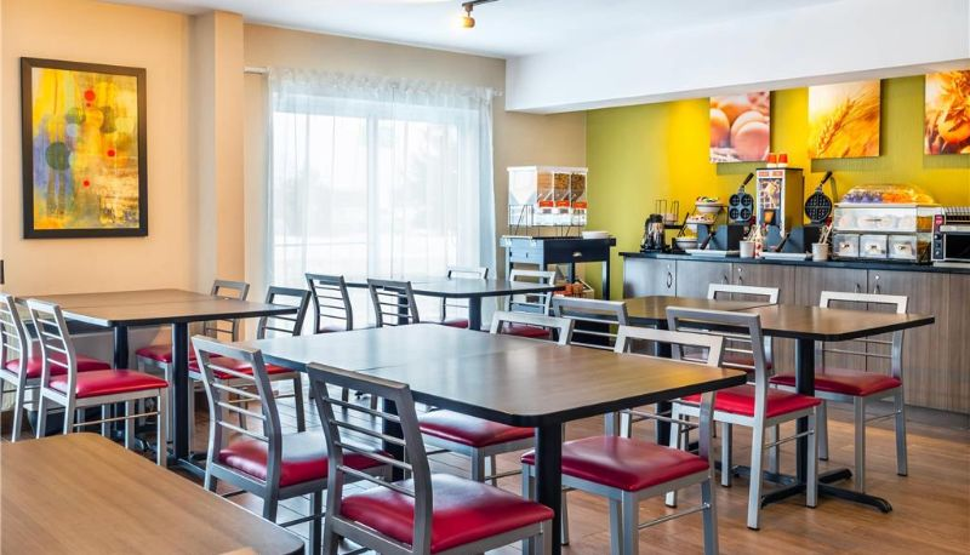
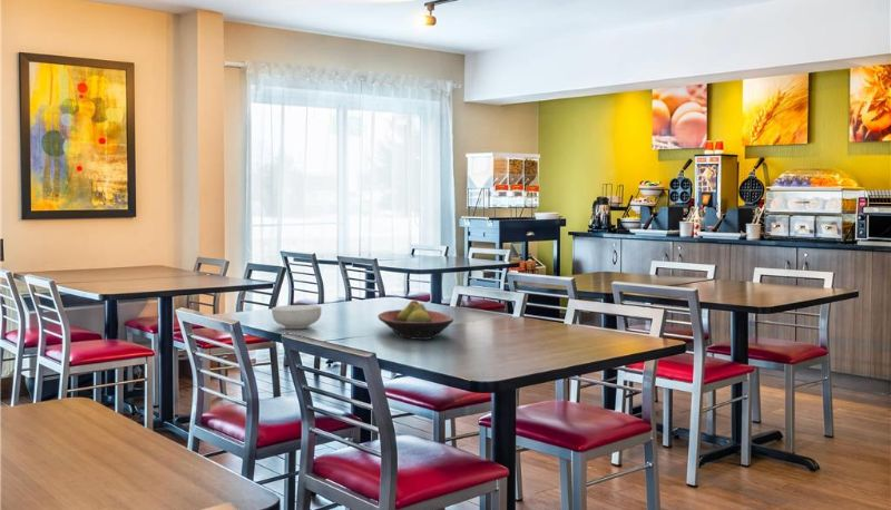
+ cereal bowl [271,304,323,330]
+ fruit bowl [376,300,454,341]
